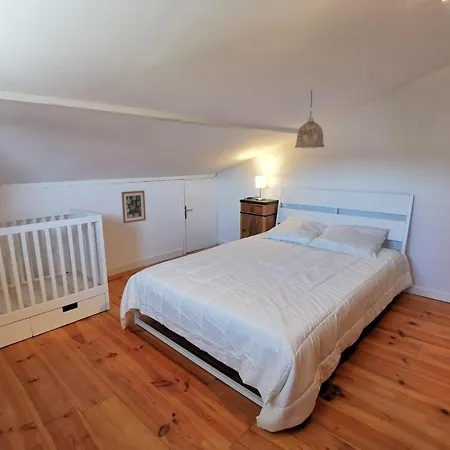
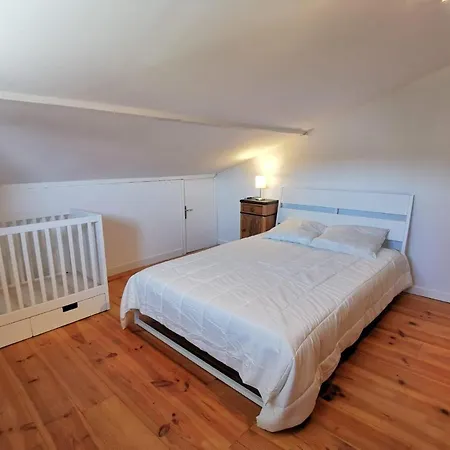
- pendant lamp [294,89,325,149]
- wall art [121,190,147,224]
